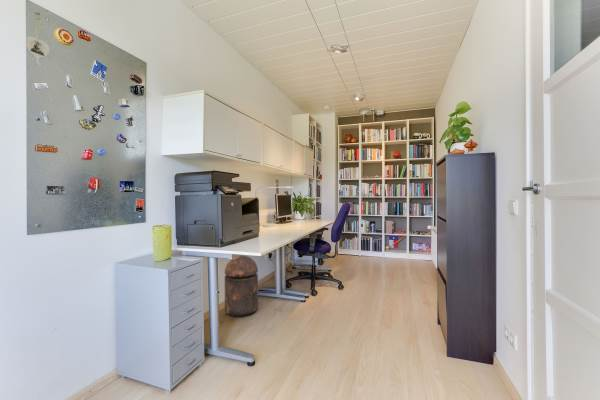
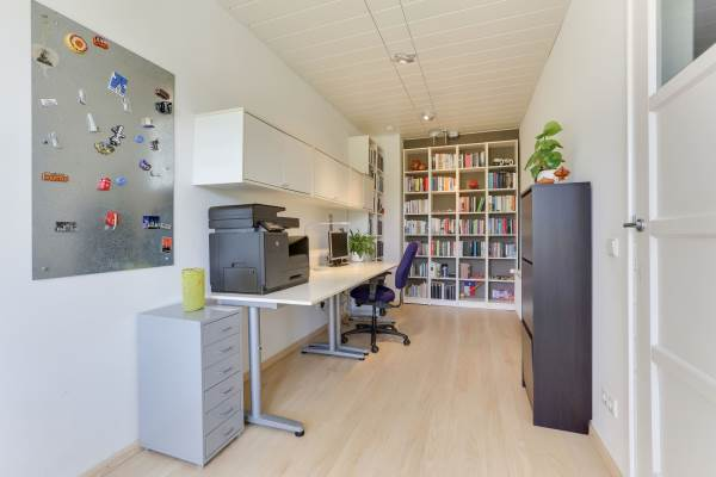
- trash can [224,255,259,318]
